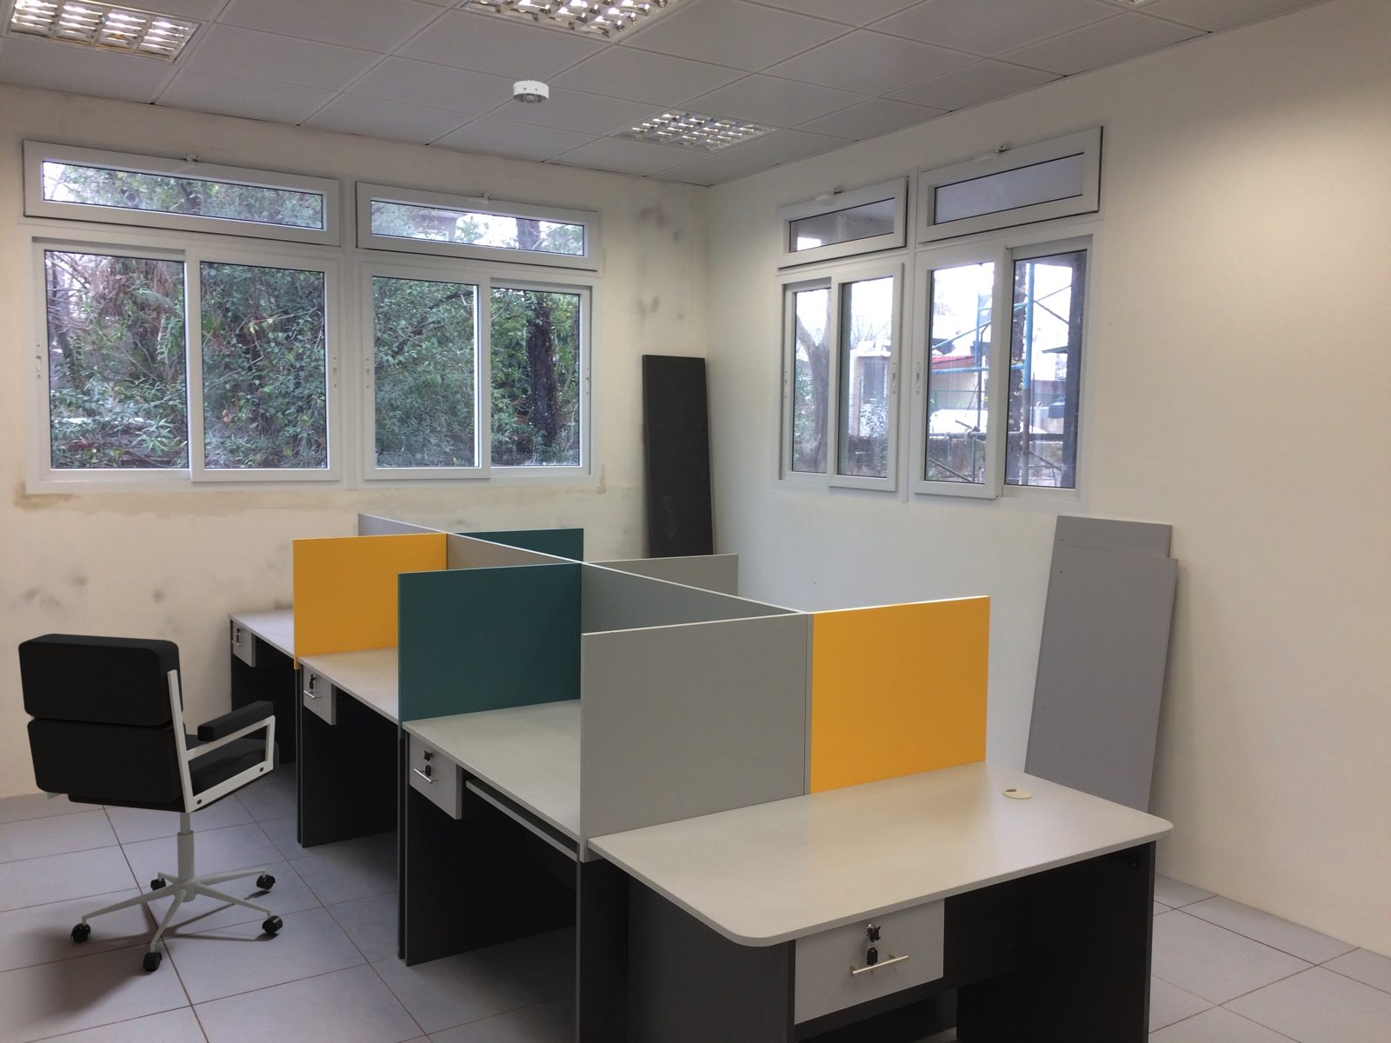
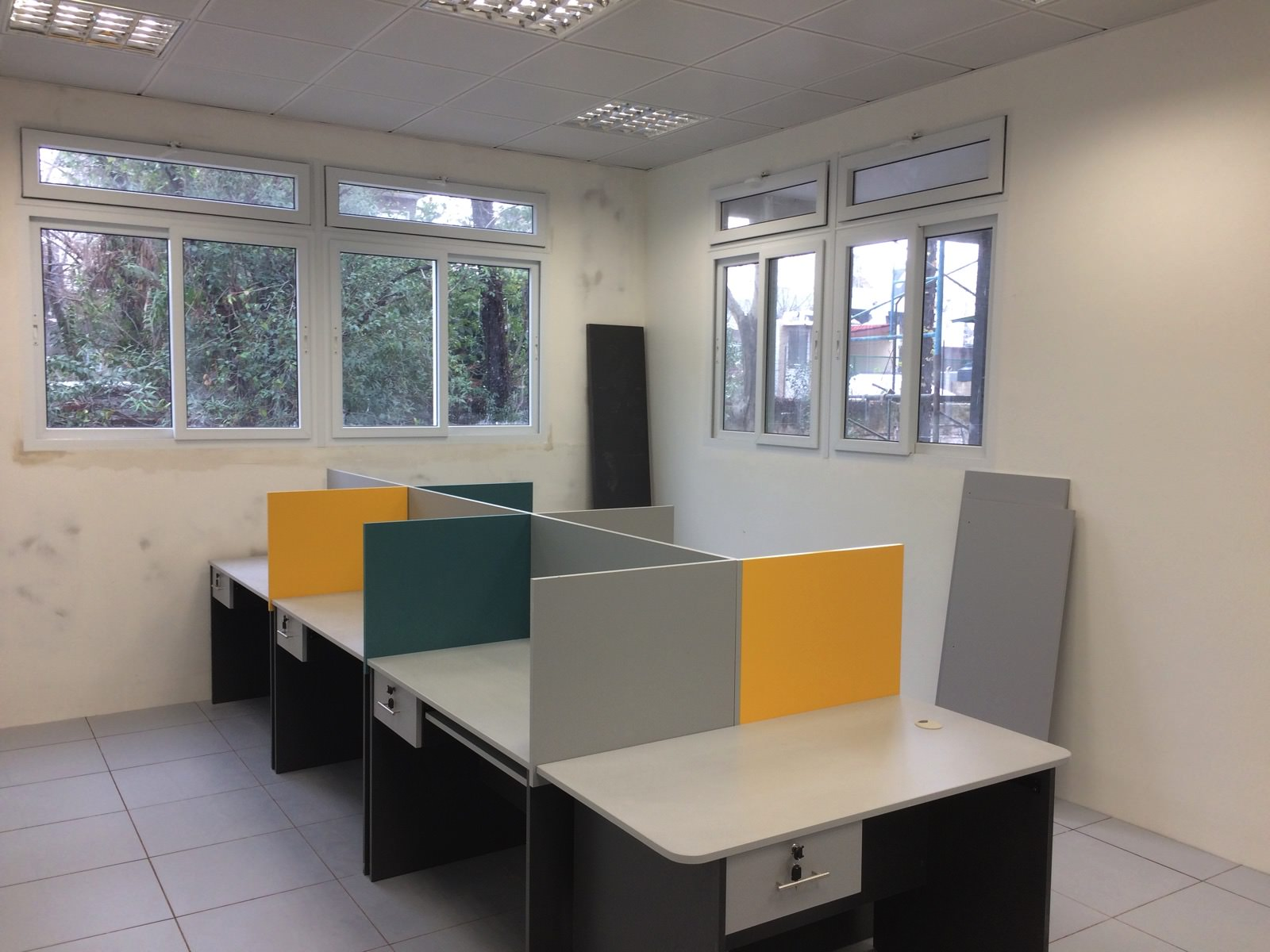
- office chair [18,633,284,971]
- smoke detector [513,79,550,104]
